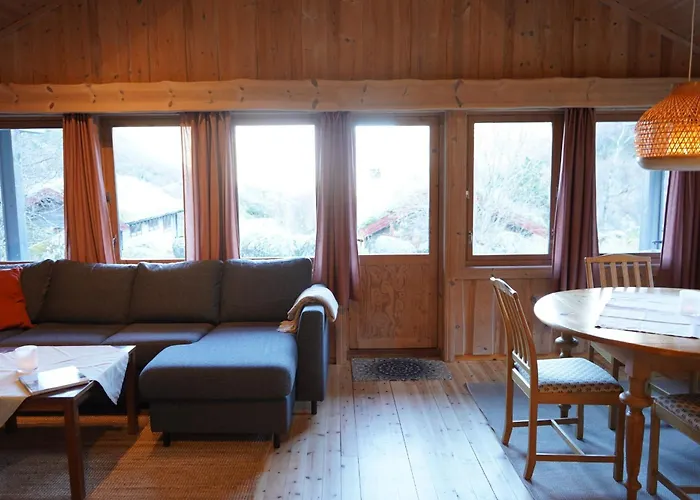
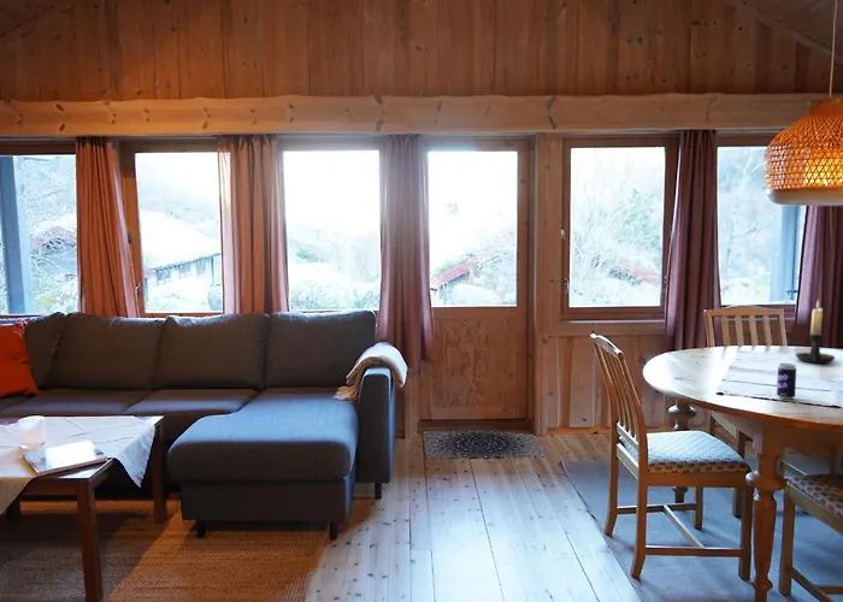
+ candle holder [795,299,836,365]
+ beverage can [776,362,797,400]
